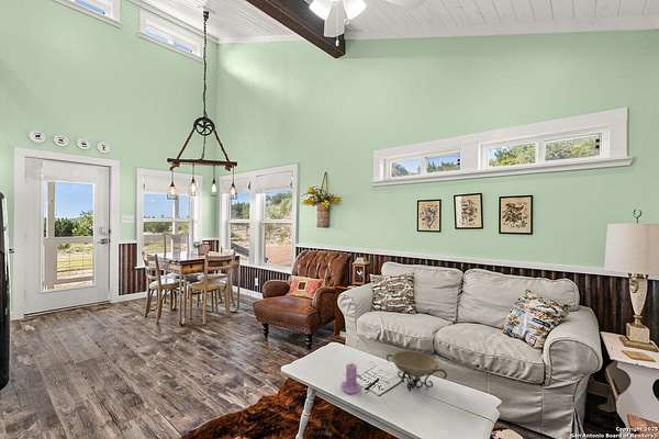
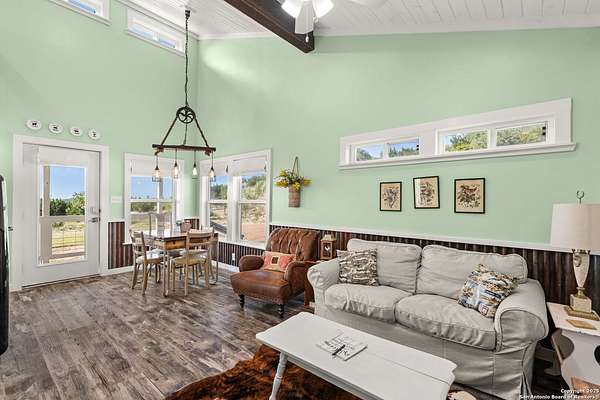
- decorative bowl [386,350,448,393]
- candle [340,362,361,394]
